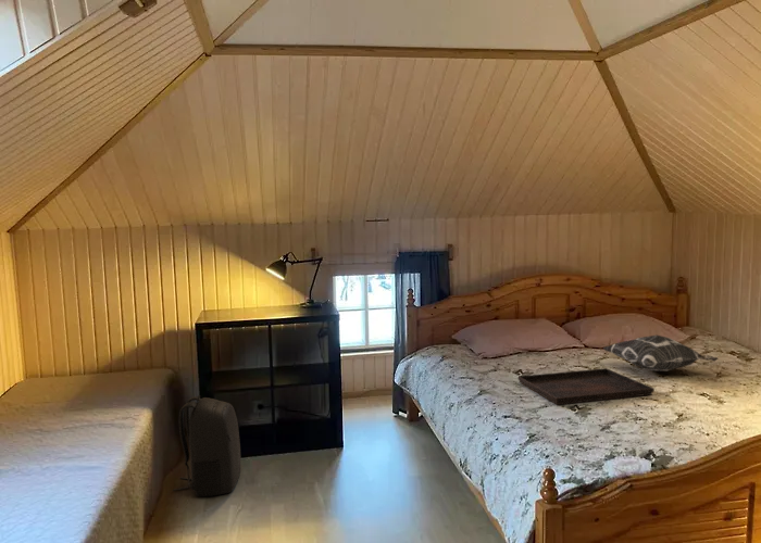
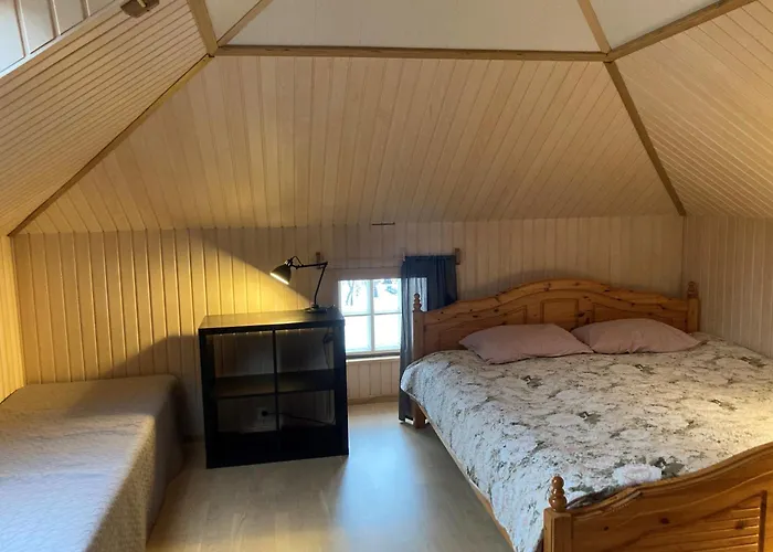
- serving tray [517,367,656,406]
- decorative pillow [602,334,720,372]
- backpack [172,394,242,497]
